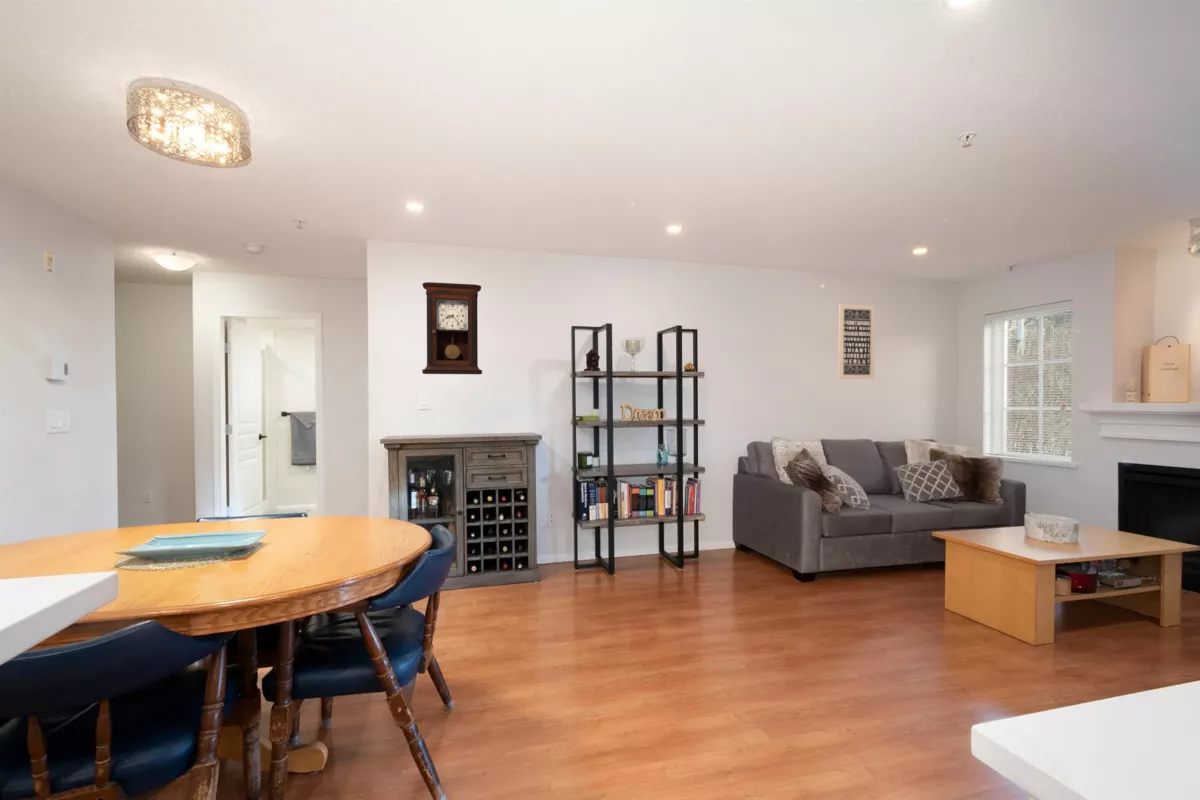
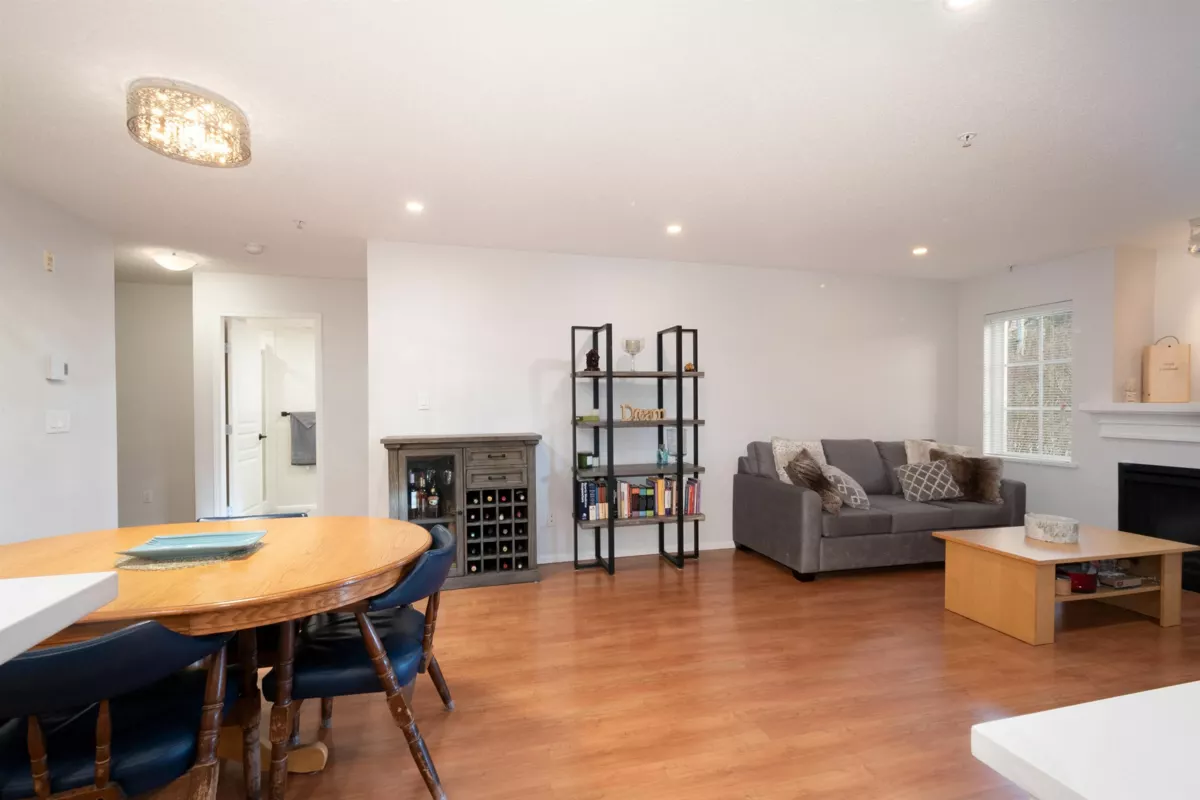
- pendulum clock [421,281,483,375]
- wall art [838,303,876,380]
